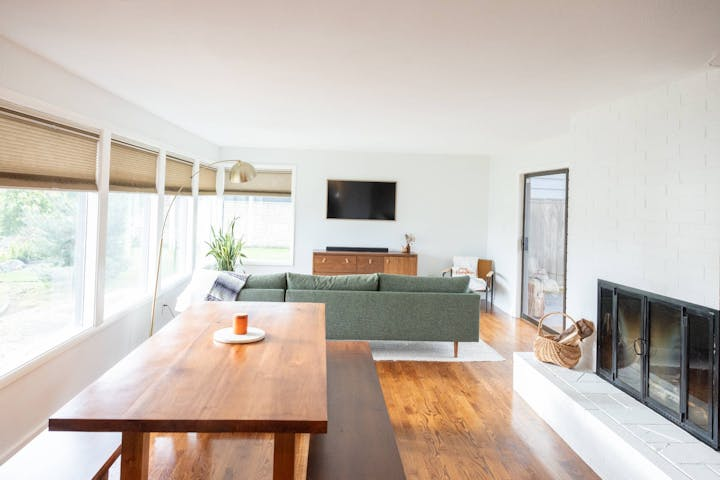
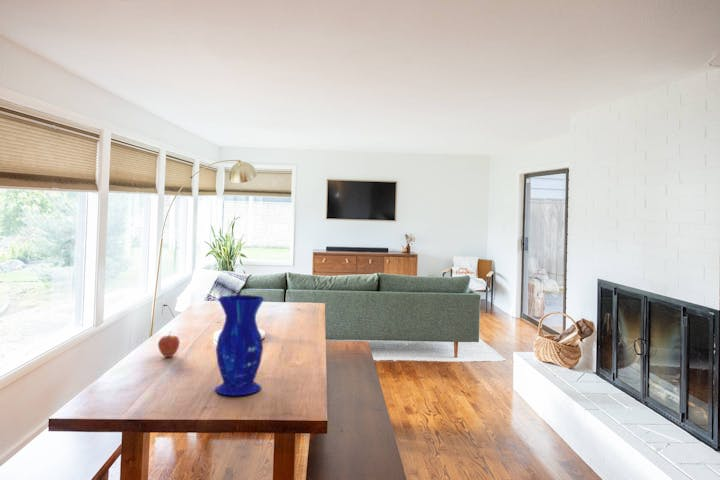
+ vase [214,294,265,396]
+ fruit [157,330,181,358]
